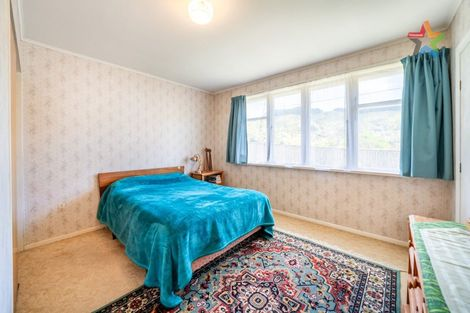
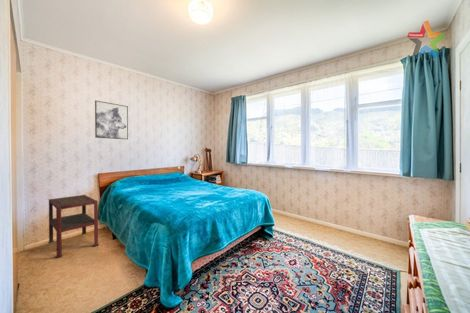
+ side table [47,194,100,259]
+ wall art [94,99,129,140]
